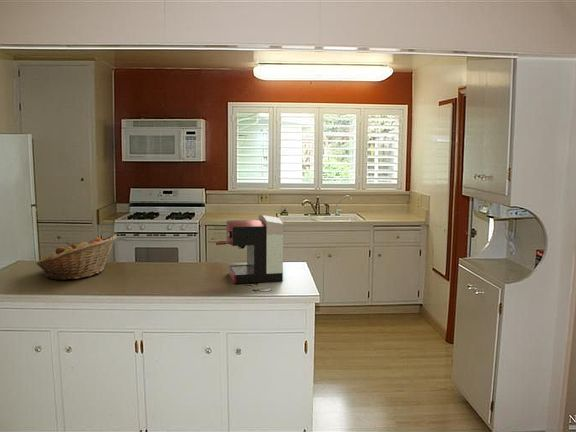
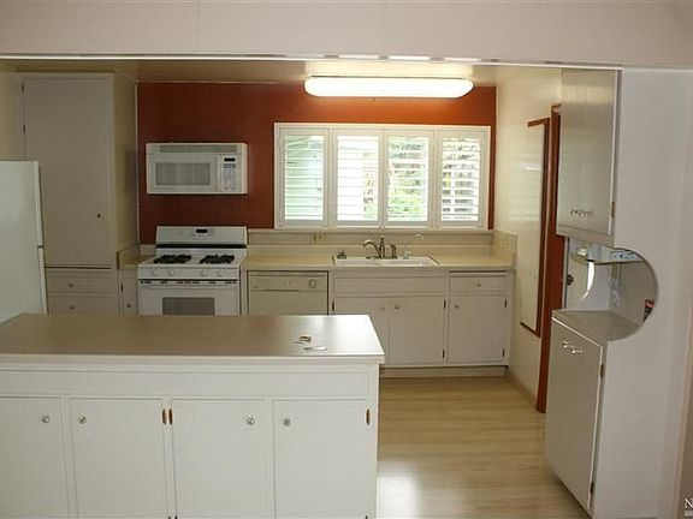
- coffee maker [215,214,284,285]
- fruit basket [35,234,117,281]
